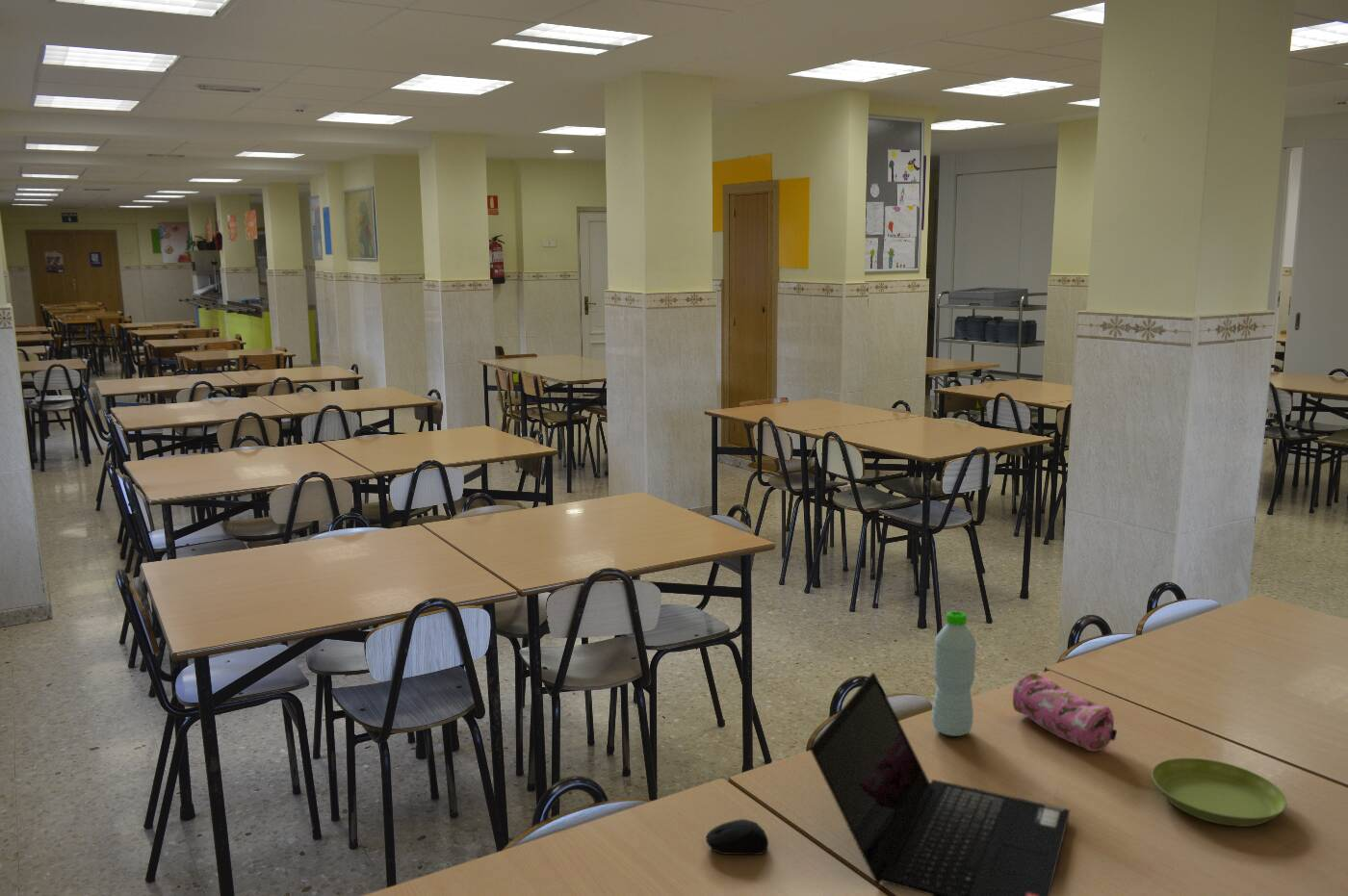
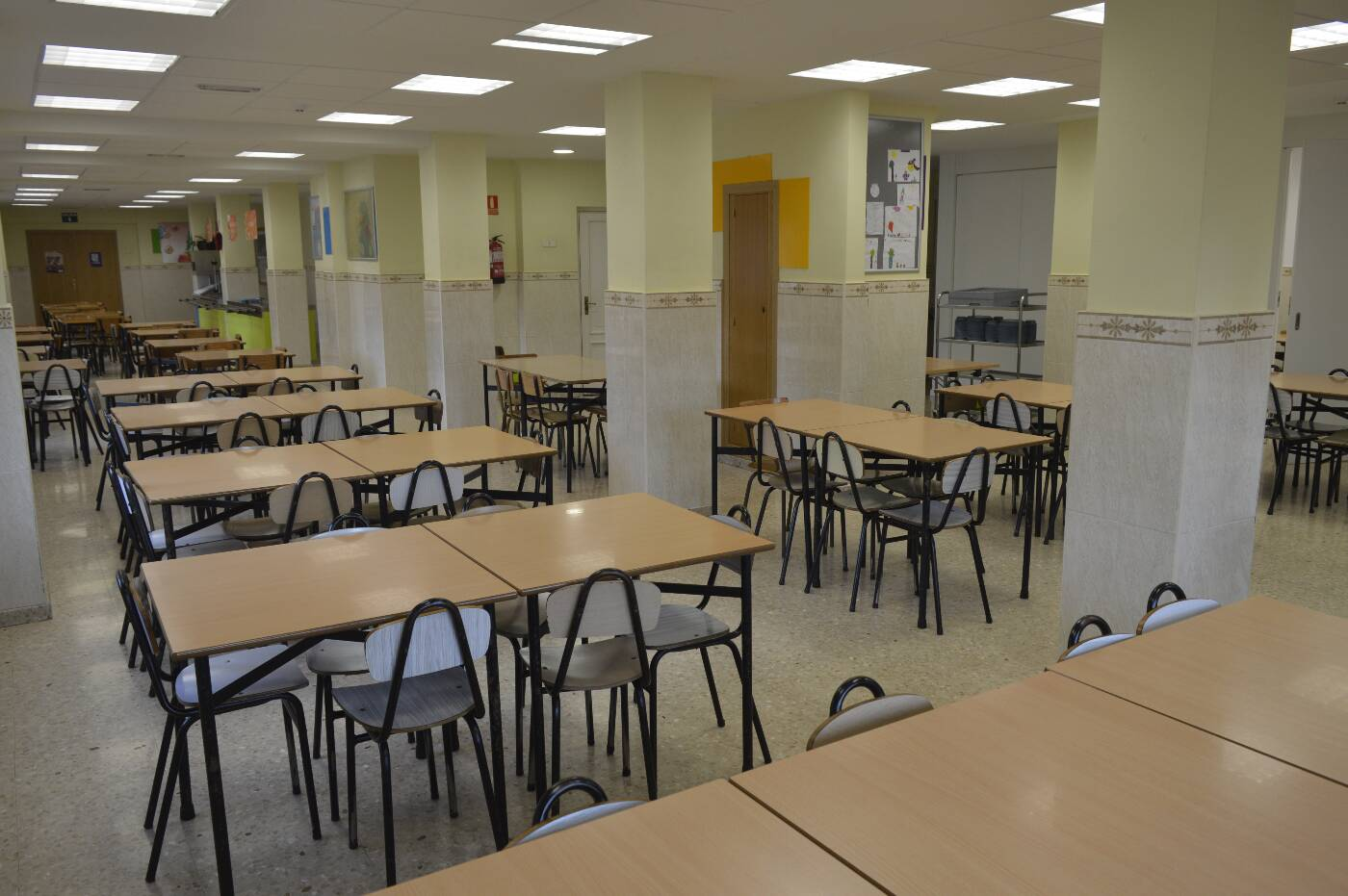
- computer mouse [705,818,769,856]
- saucer [1151,757,1287,828]
- laptop computer [809,672,1071,896]
- pencil case [1012,672,1118,753]
- water bottle [931,610,977,737]
